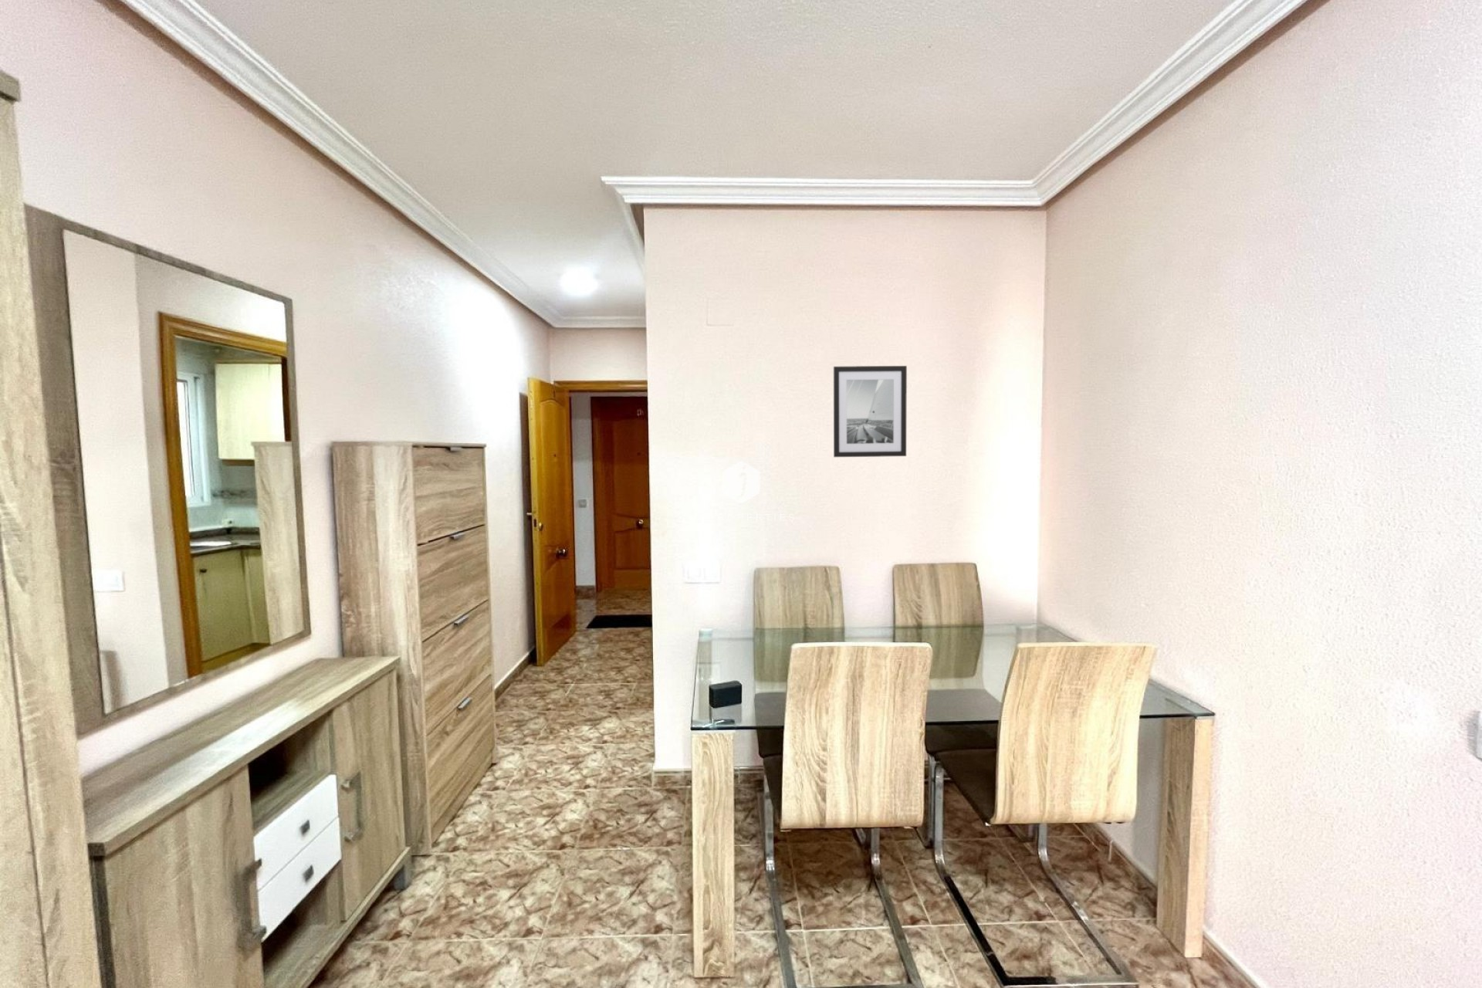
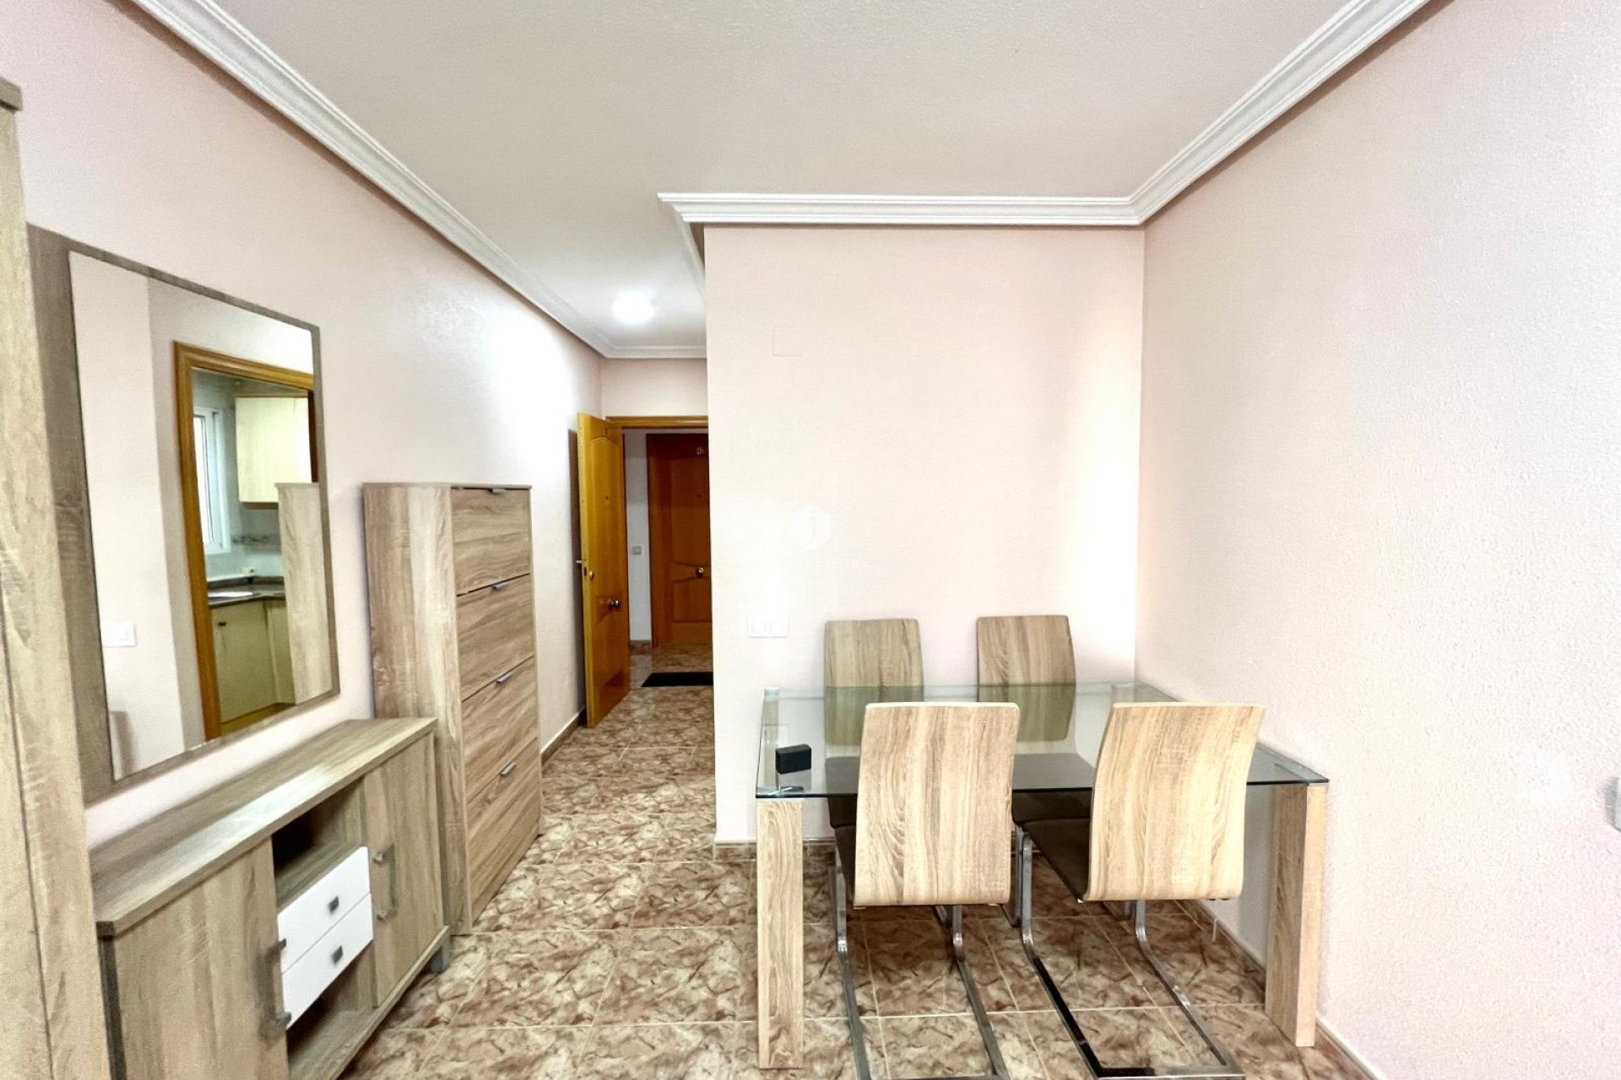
- wall art [833,365,908,458]
